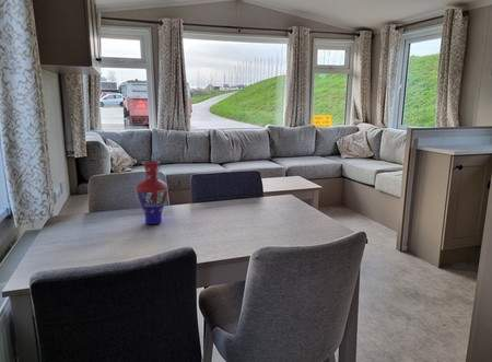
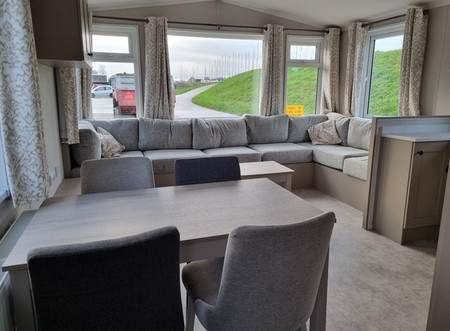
- vase [134,160,169,225]
